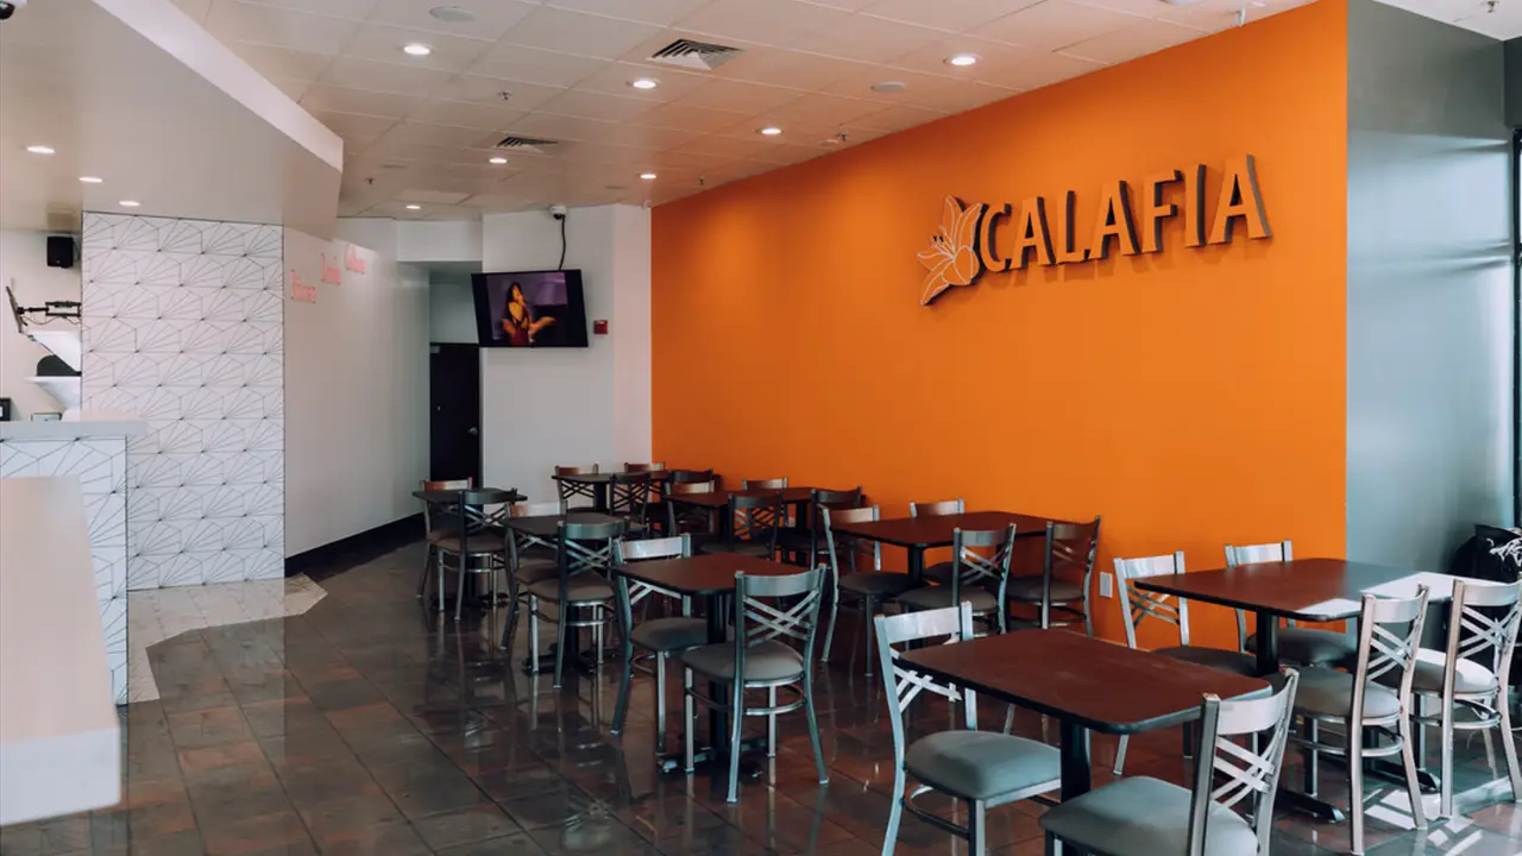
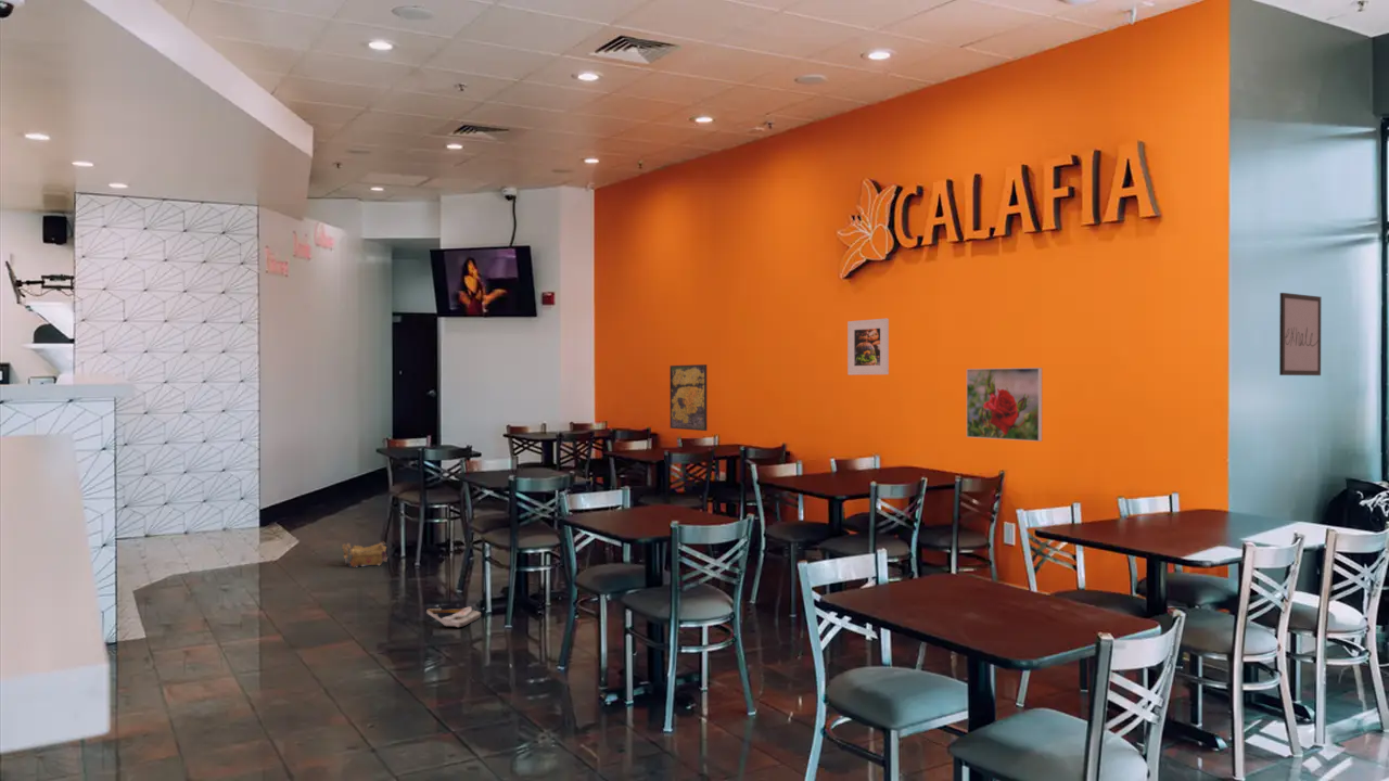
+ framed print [668,363,709,432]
+ wall art [1278,292,1322,376]
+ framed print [966,367,1043,443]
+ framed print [846,318,890,376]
+ bag [425,605,482,628]
+ cardboard box [341,540,388,568]
